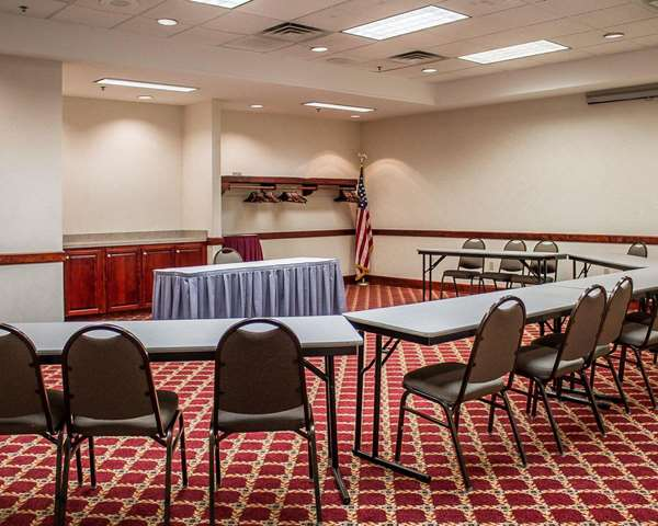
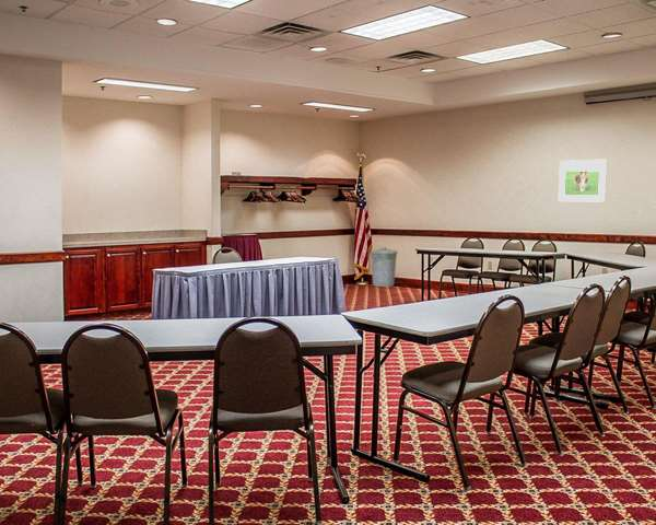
+ trash can [370,246,399,288]
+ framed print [558,158,608,203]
